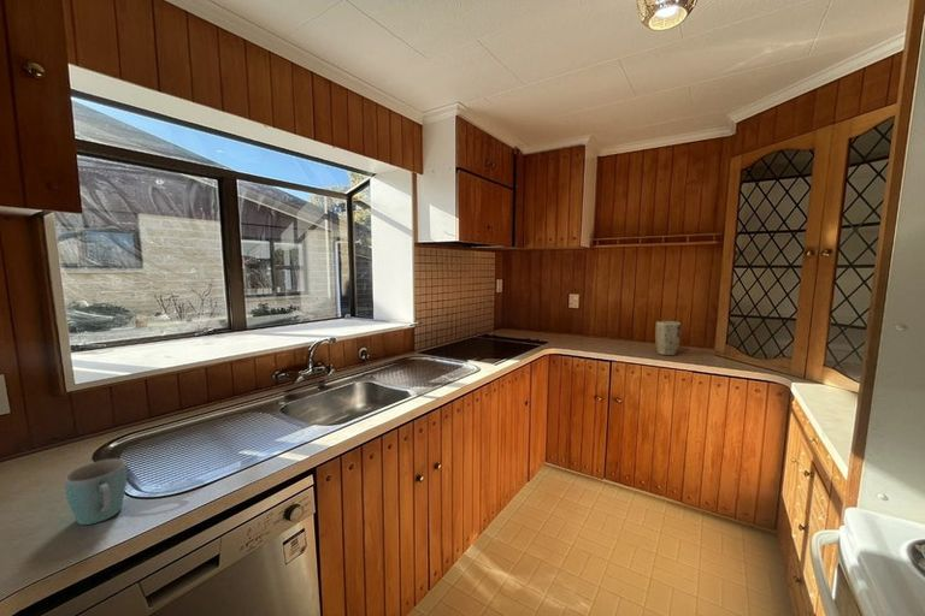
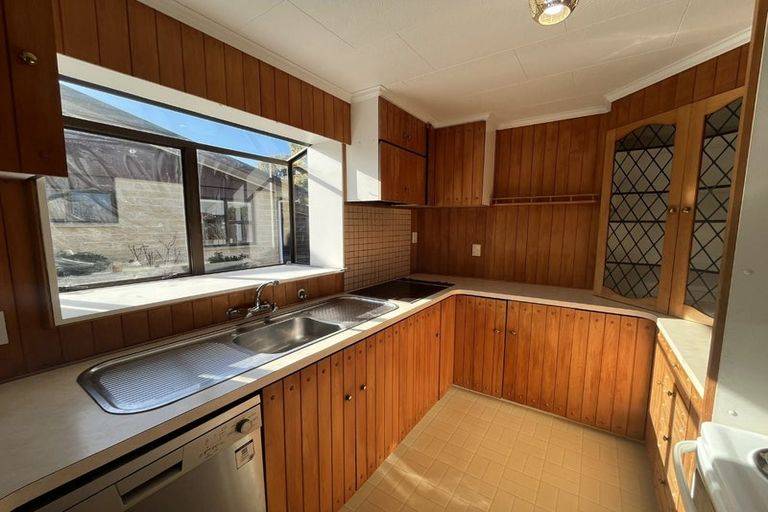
- mug [64,457,128,526]
- plant pot [654,320,682,356]
